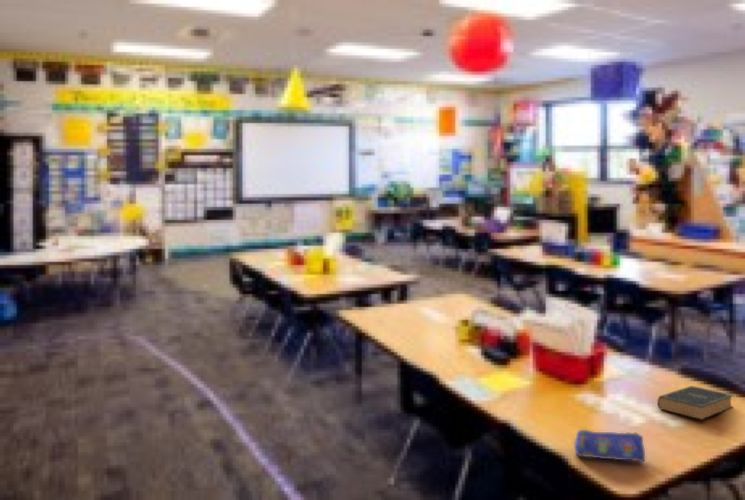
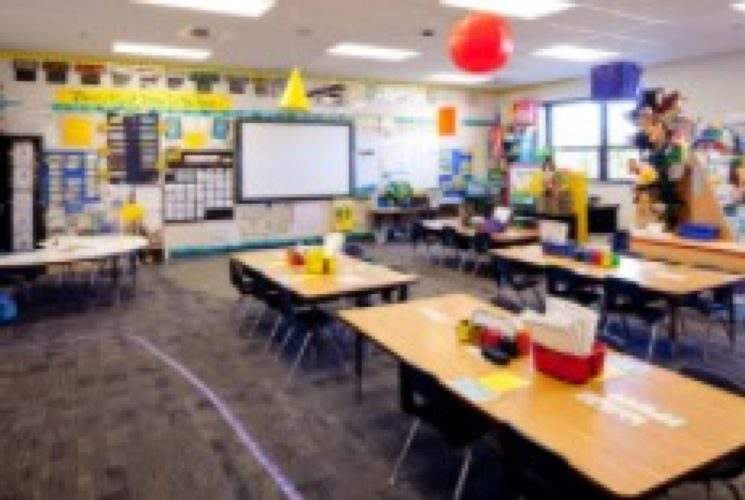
- pencil case [573,429,646,463]
- book [656,385,735,421]
